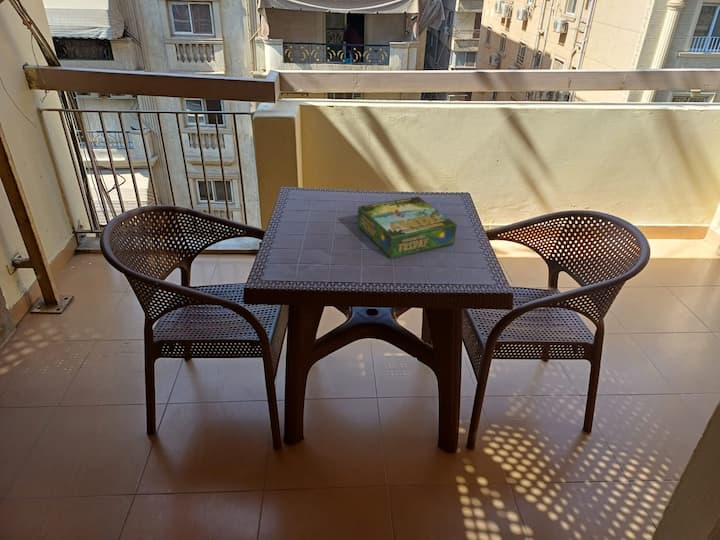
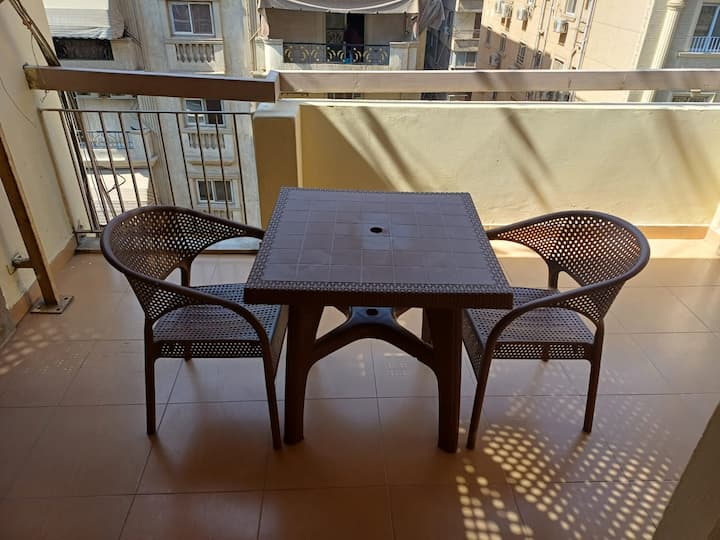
- board game [357,196,458,260]
